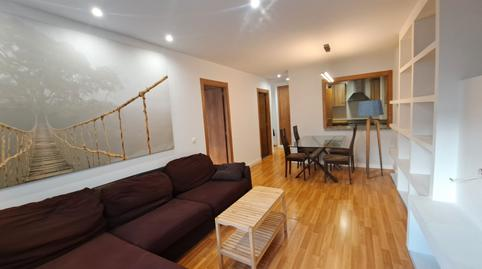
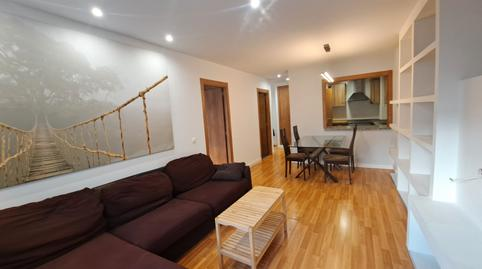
- floor lamp [357,99,385,180]
